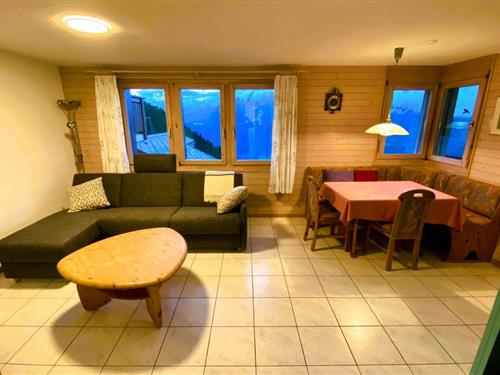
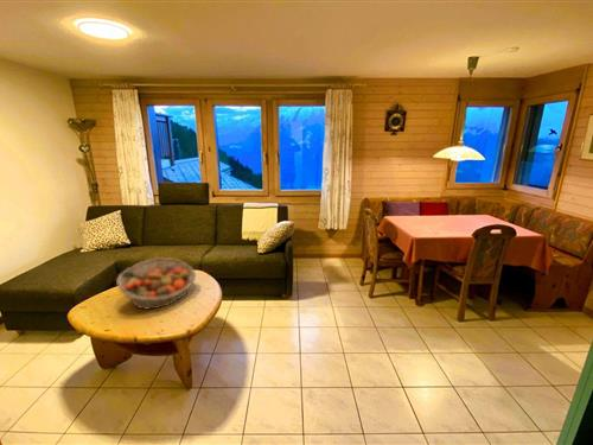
+ fruit basket [115,256,197,311]
